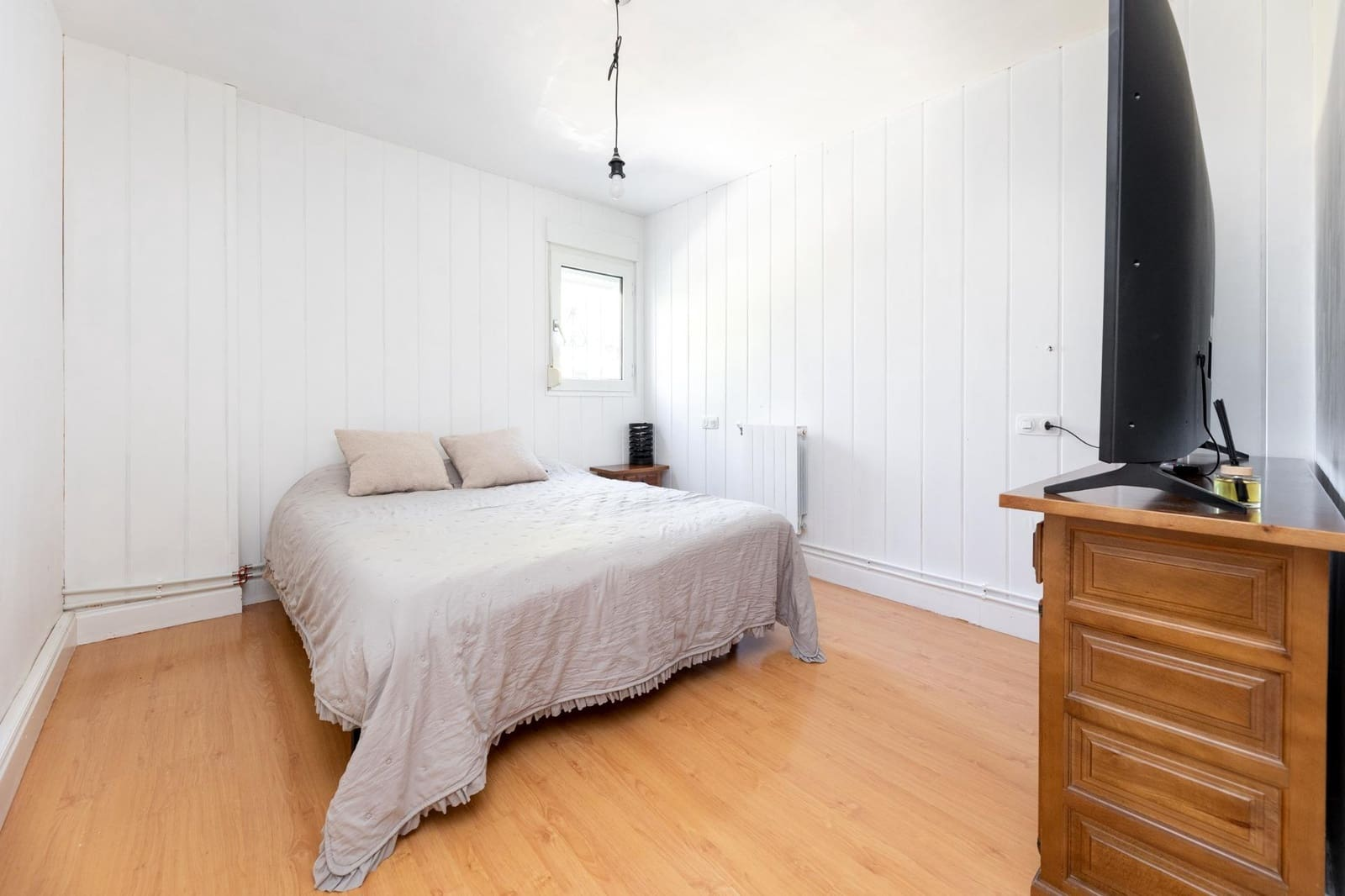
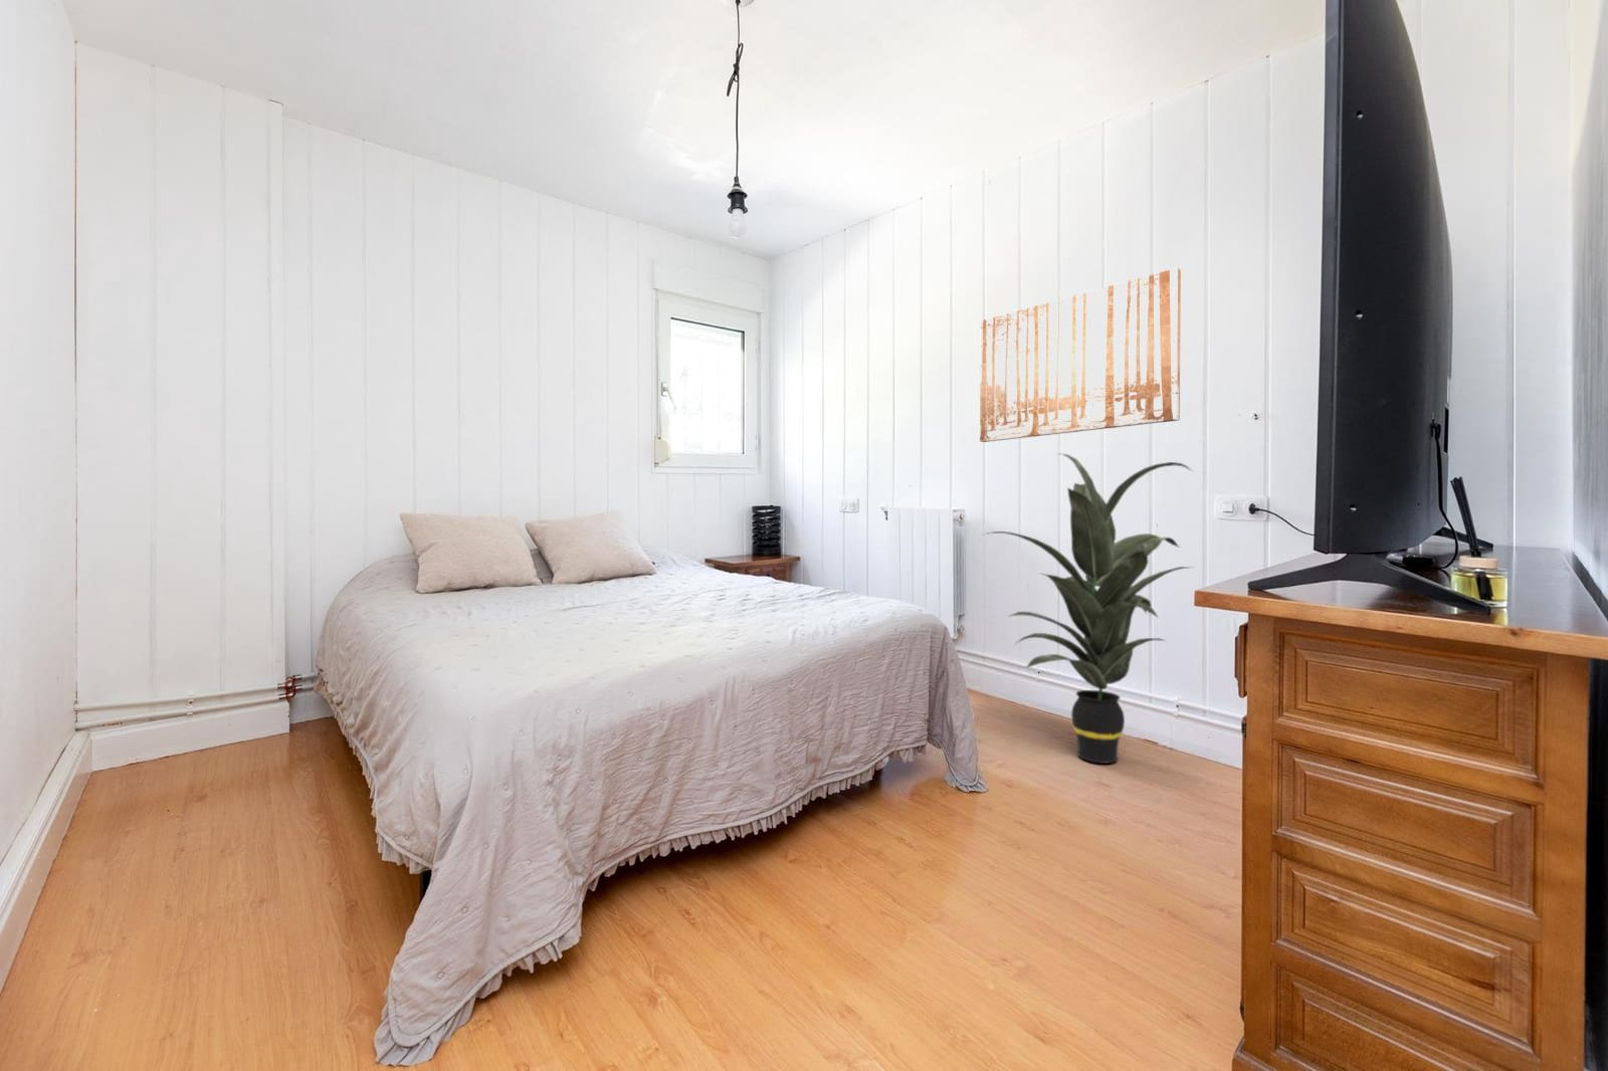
+ indoor plant [983,452,1196,765]
+ wall art [979,268,1182,443]
